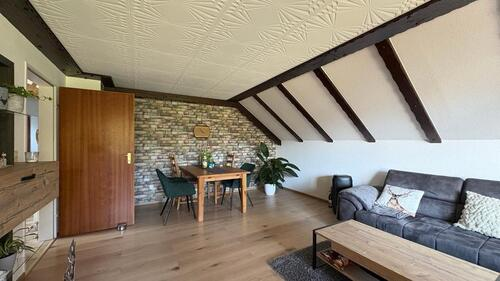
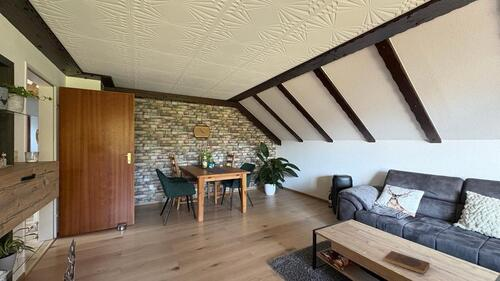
+ book [384,250,430,276]
